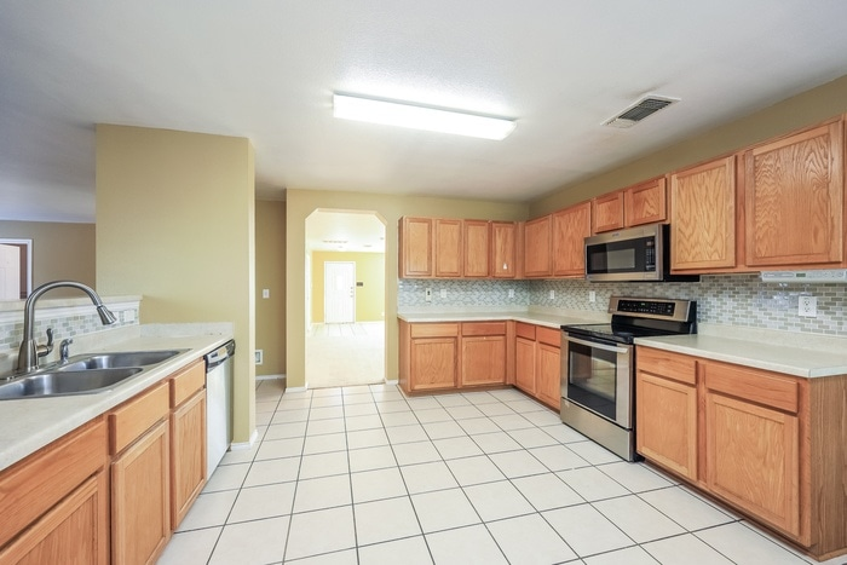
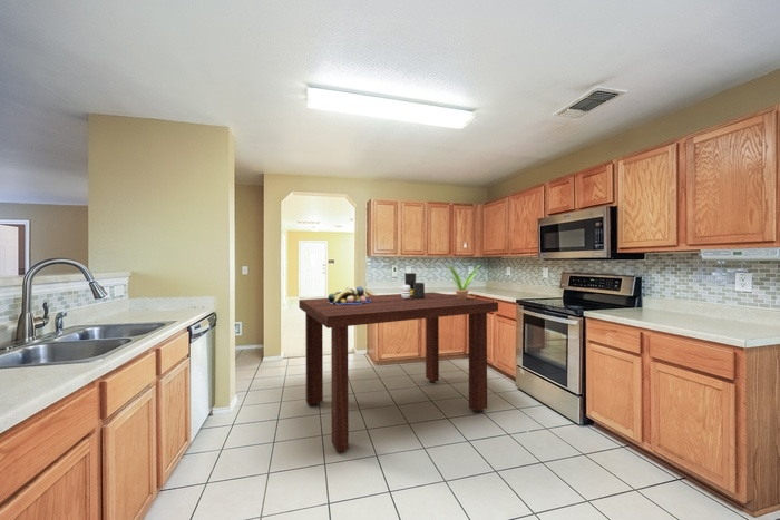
+ dining table [298,291,499,453]
+ fruit bowl [326,285,371,305]
+ potted plant [447,264,481,300]
+ water filter [400,272,426,300]
